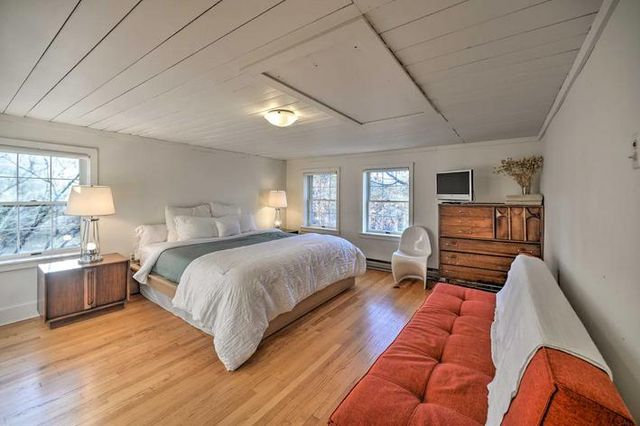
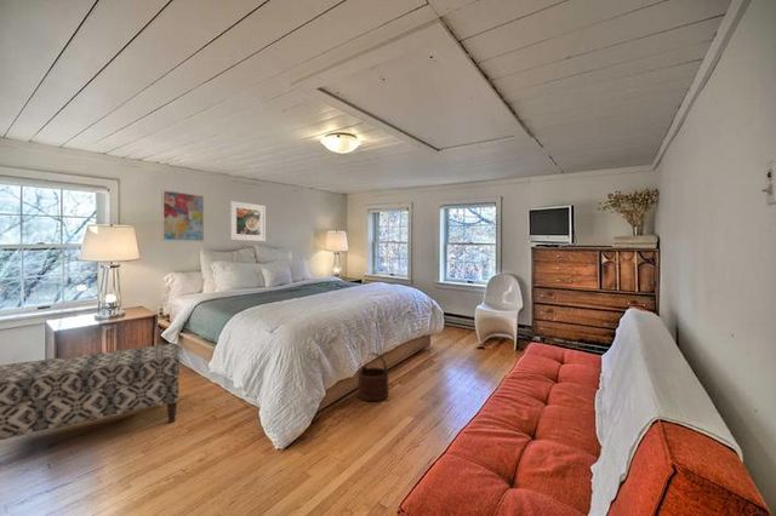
+ wall art [160,189,205,243]
+ wooden bucket [356,351,389,402]
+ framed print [229,200,267,242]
+ bench [0,343,181,441]
